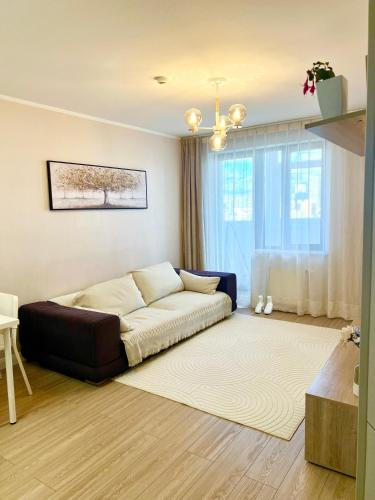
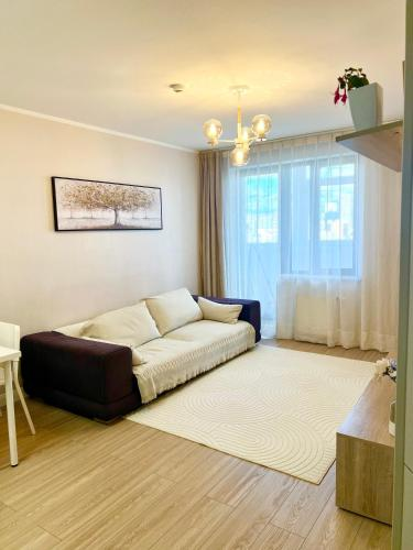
- boots [254,294,273,315]
